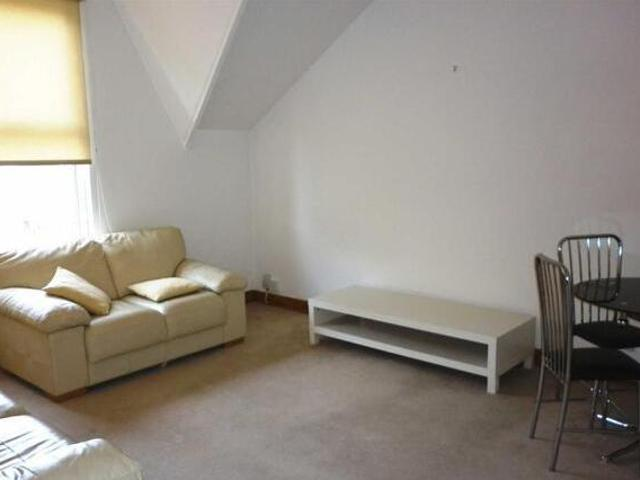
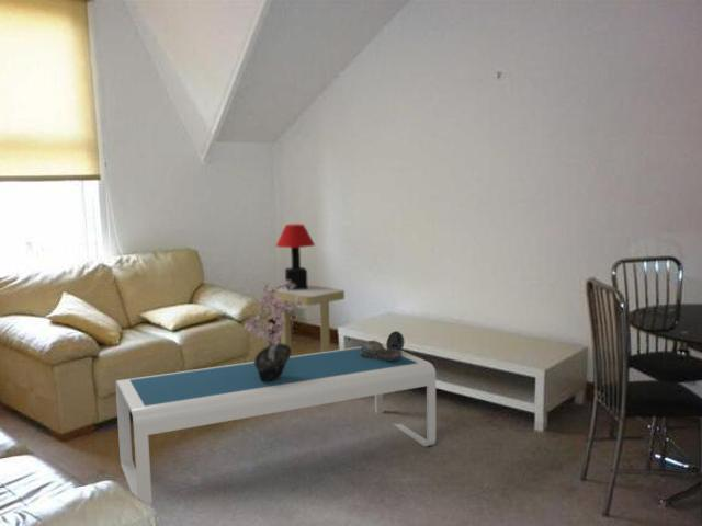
+ decorative bowl [361,330,406,362]
+ table lamp [274,222,316,290]
+ coffee table [115,343,437,507]
+ potted plant [242,279,304,382]
+ side table [264,284,346,356]
